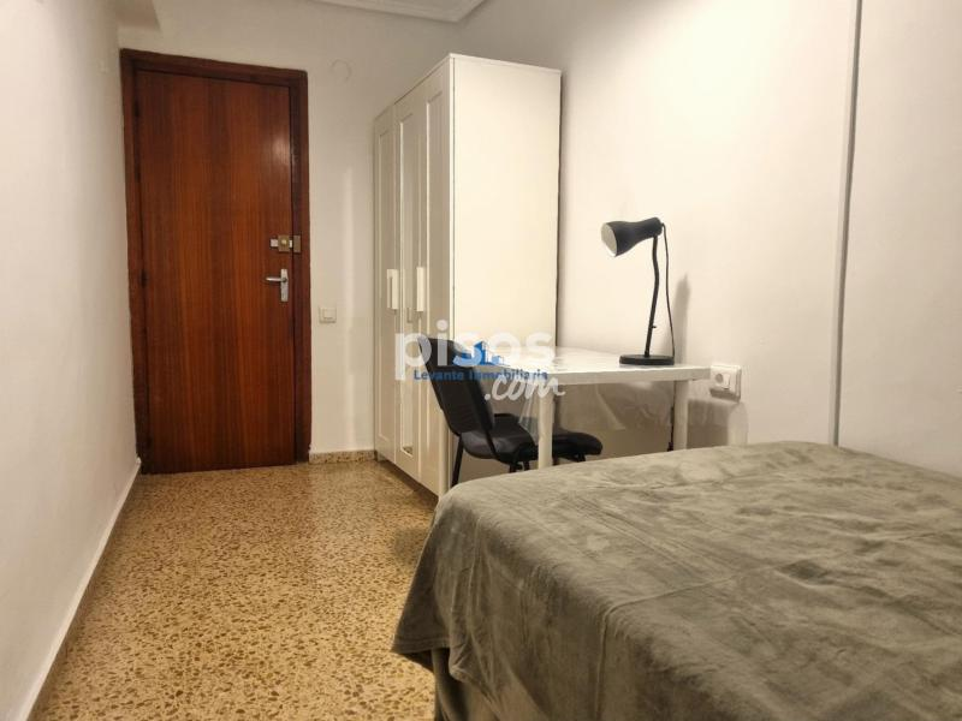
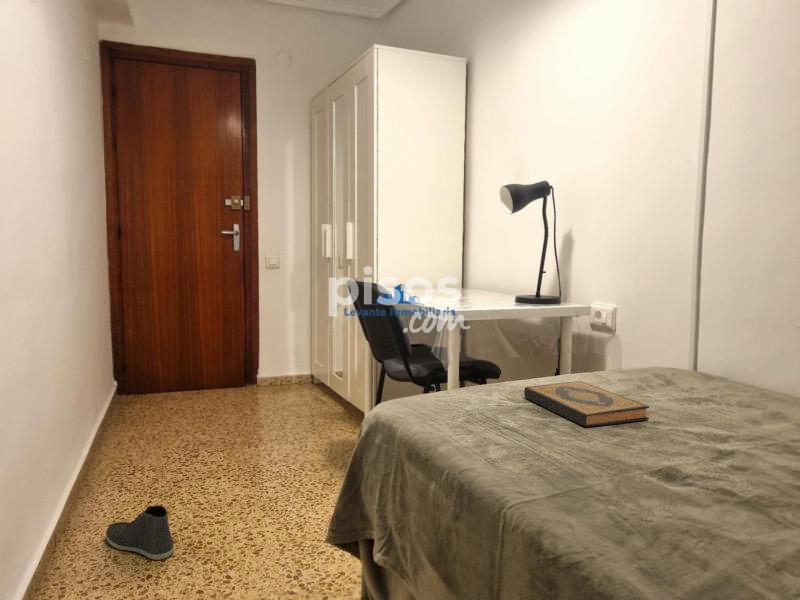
+ sneaker [105,504,175,561]
+ hardback book [523,380,650,428]
